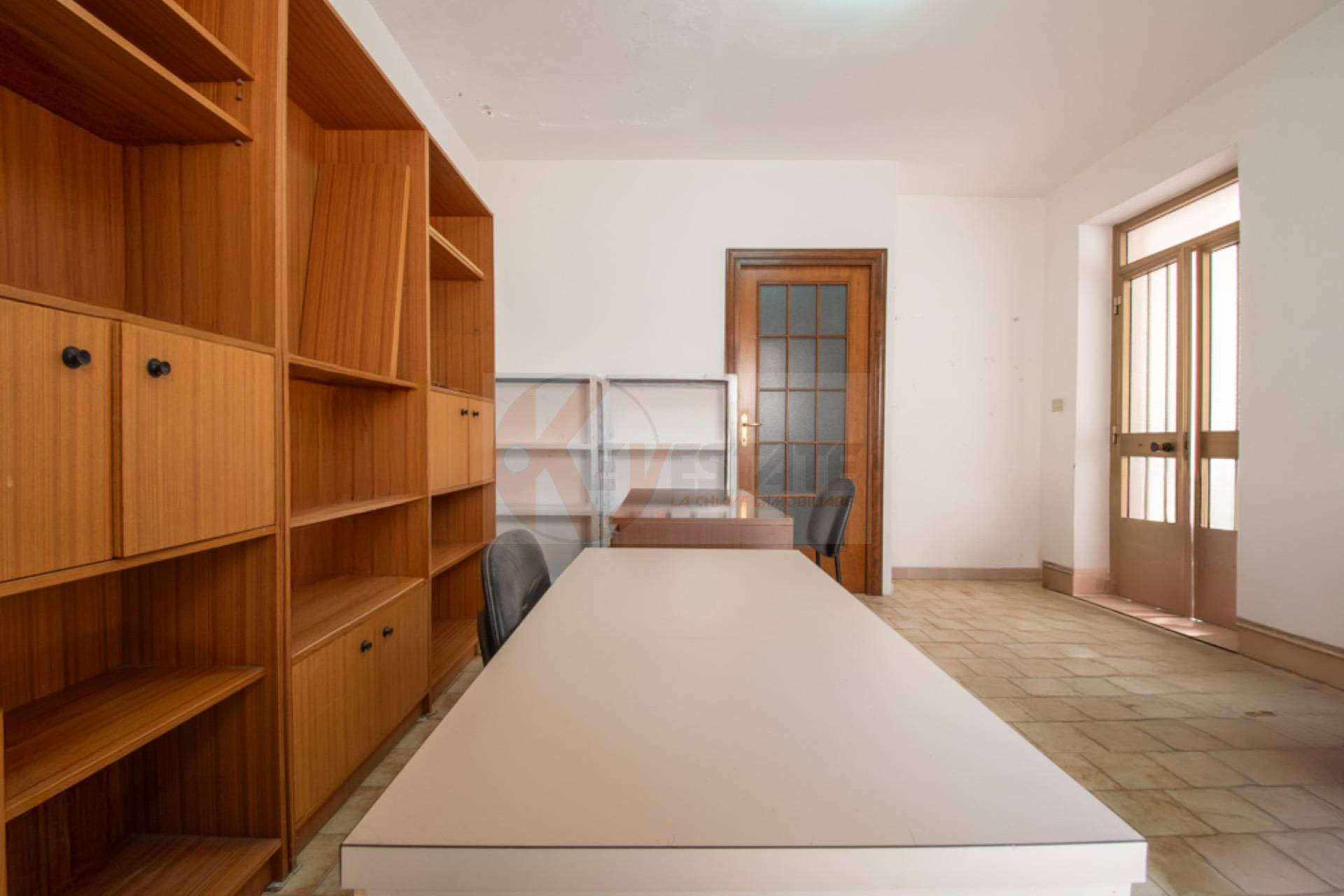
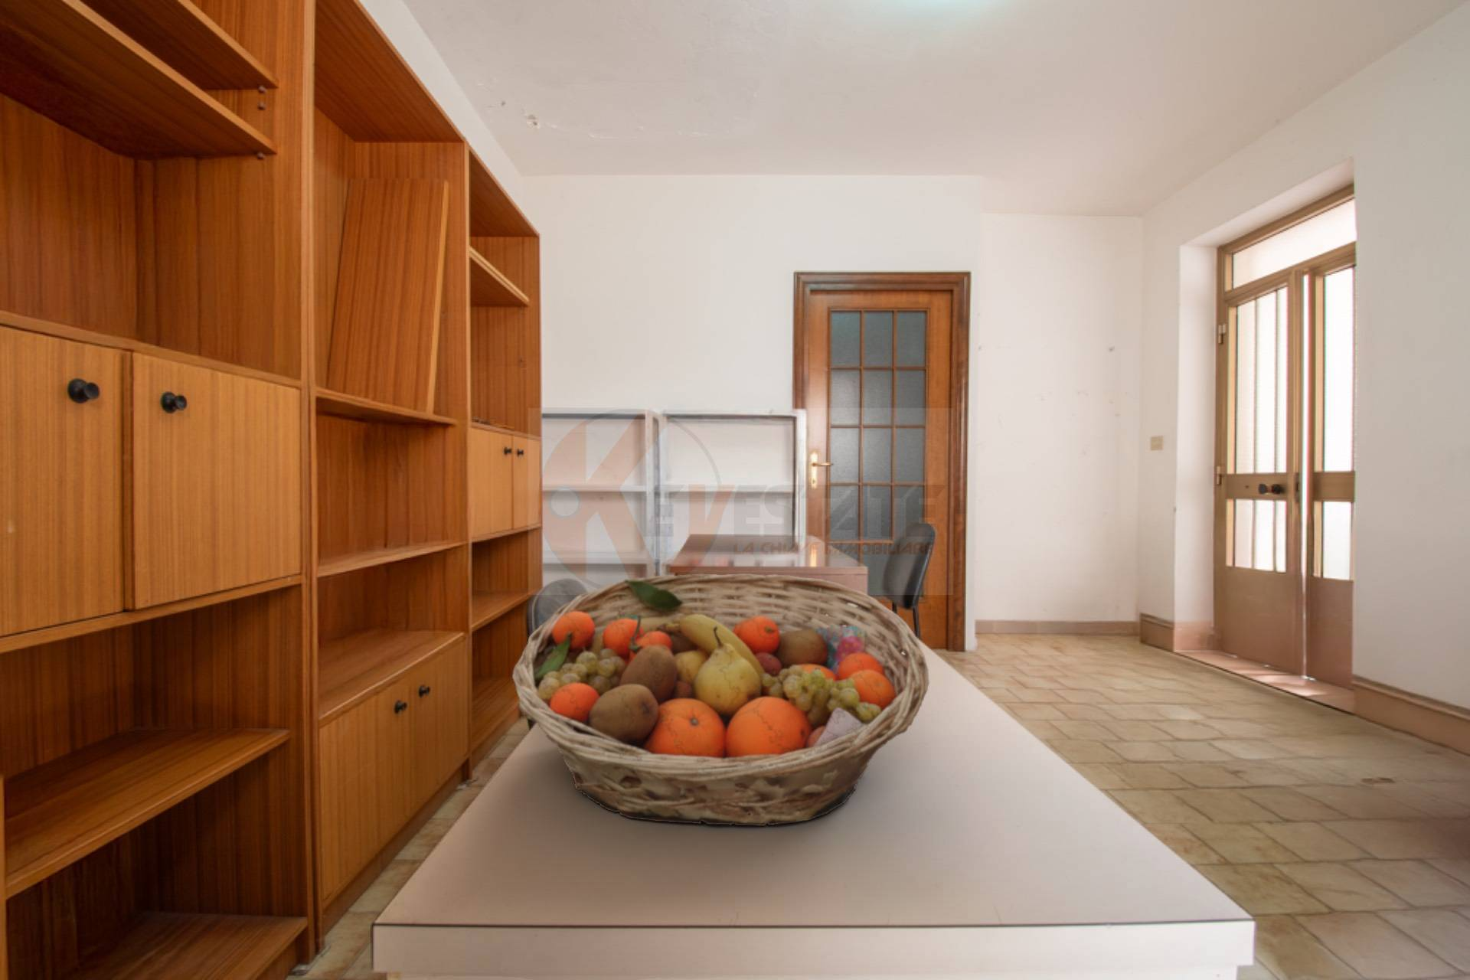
+ fruit basket [512,573,930,827]
